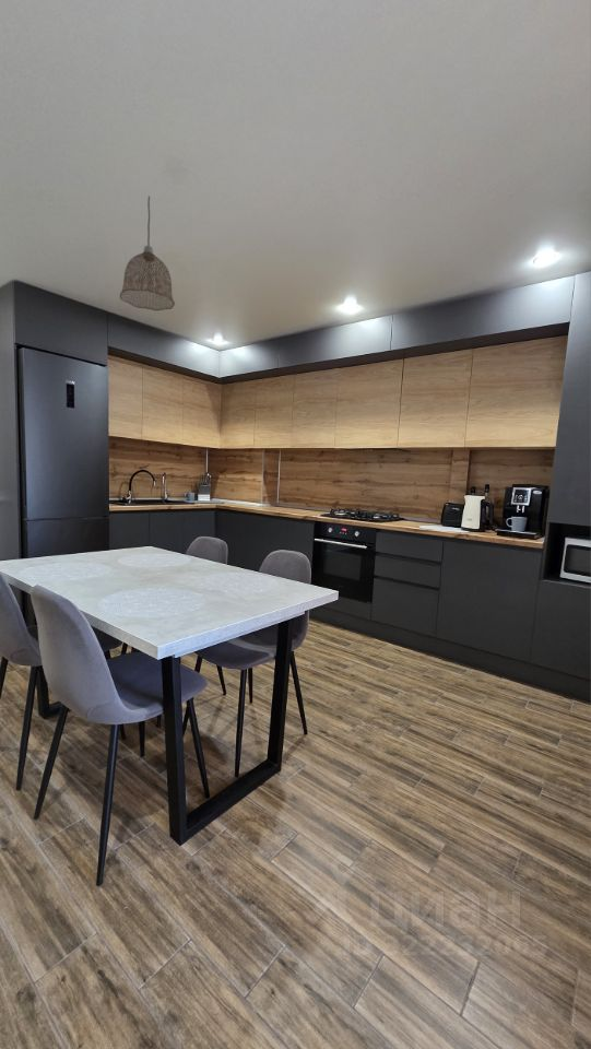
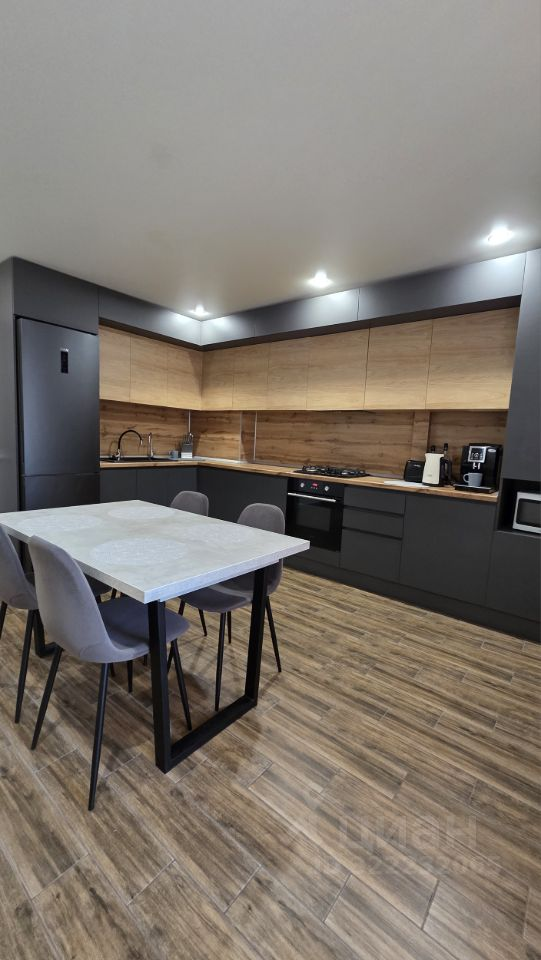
- pendant lamp [119,195,176,311]
